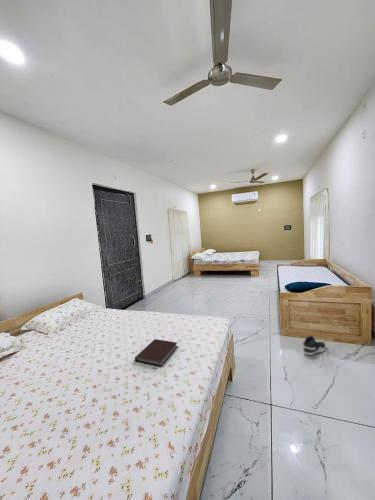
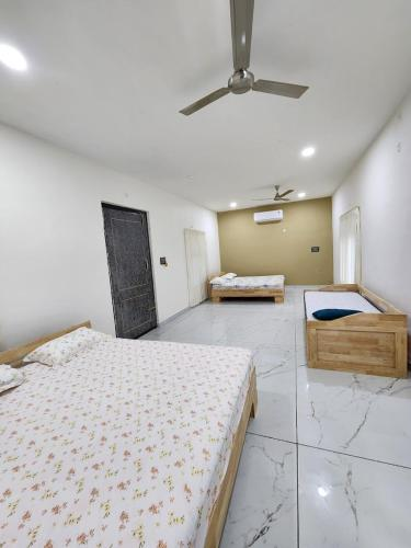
- sneaker [302,335,327,356]
- notebook [134,338,179,368]
